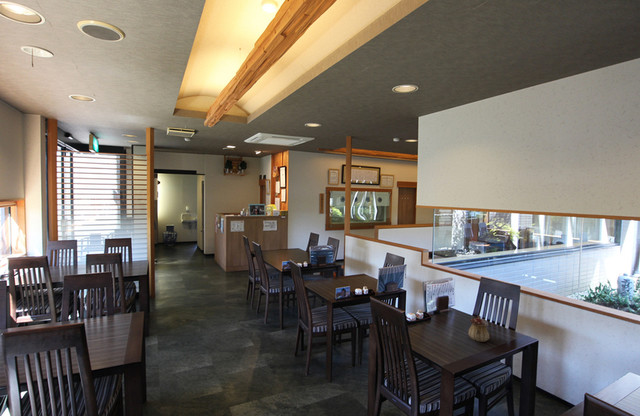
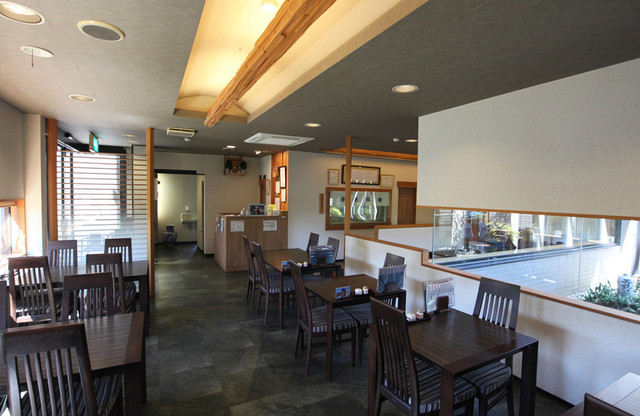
- teapot [468,315,490,343]
